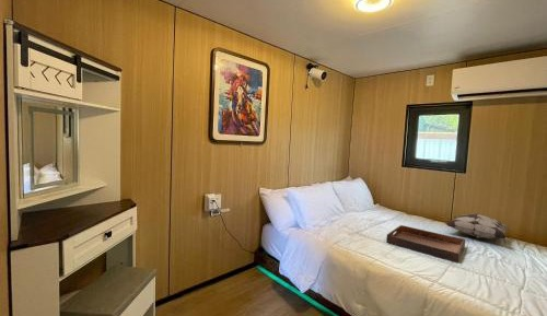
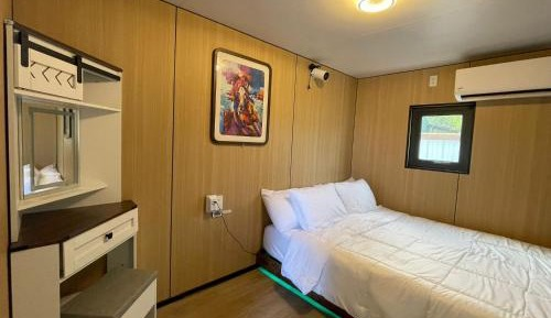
- decorative pillow [444,212,513,239]
- serving tray [385,224,466,265]
